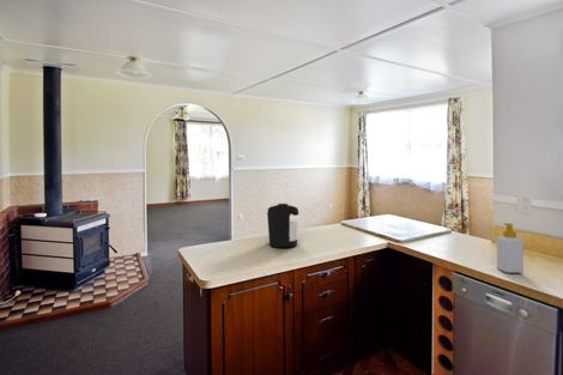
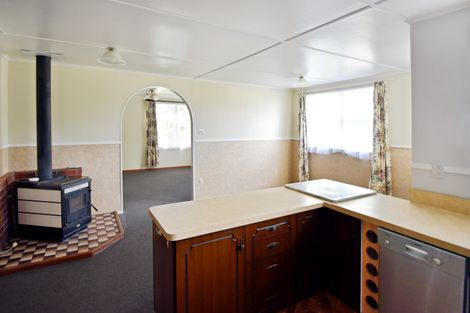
- coffee maker [266,202,299,248]
- soap bottle [496,222,525,274]
